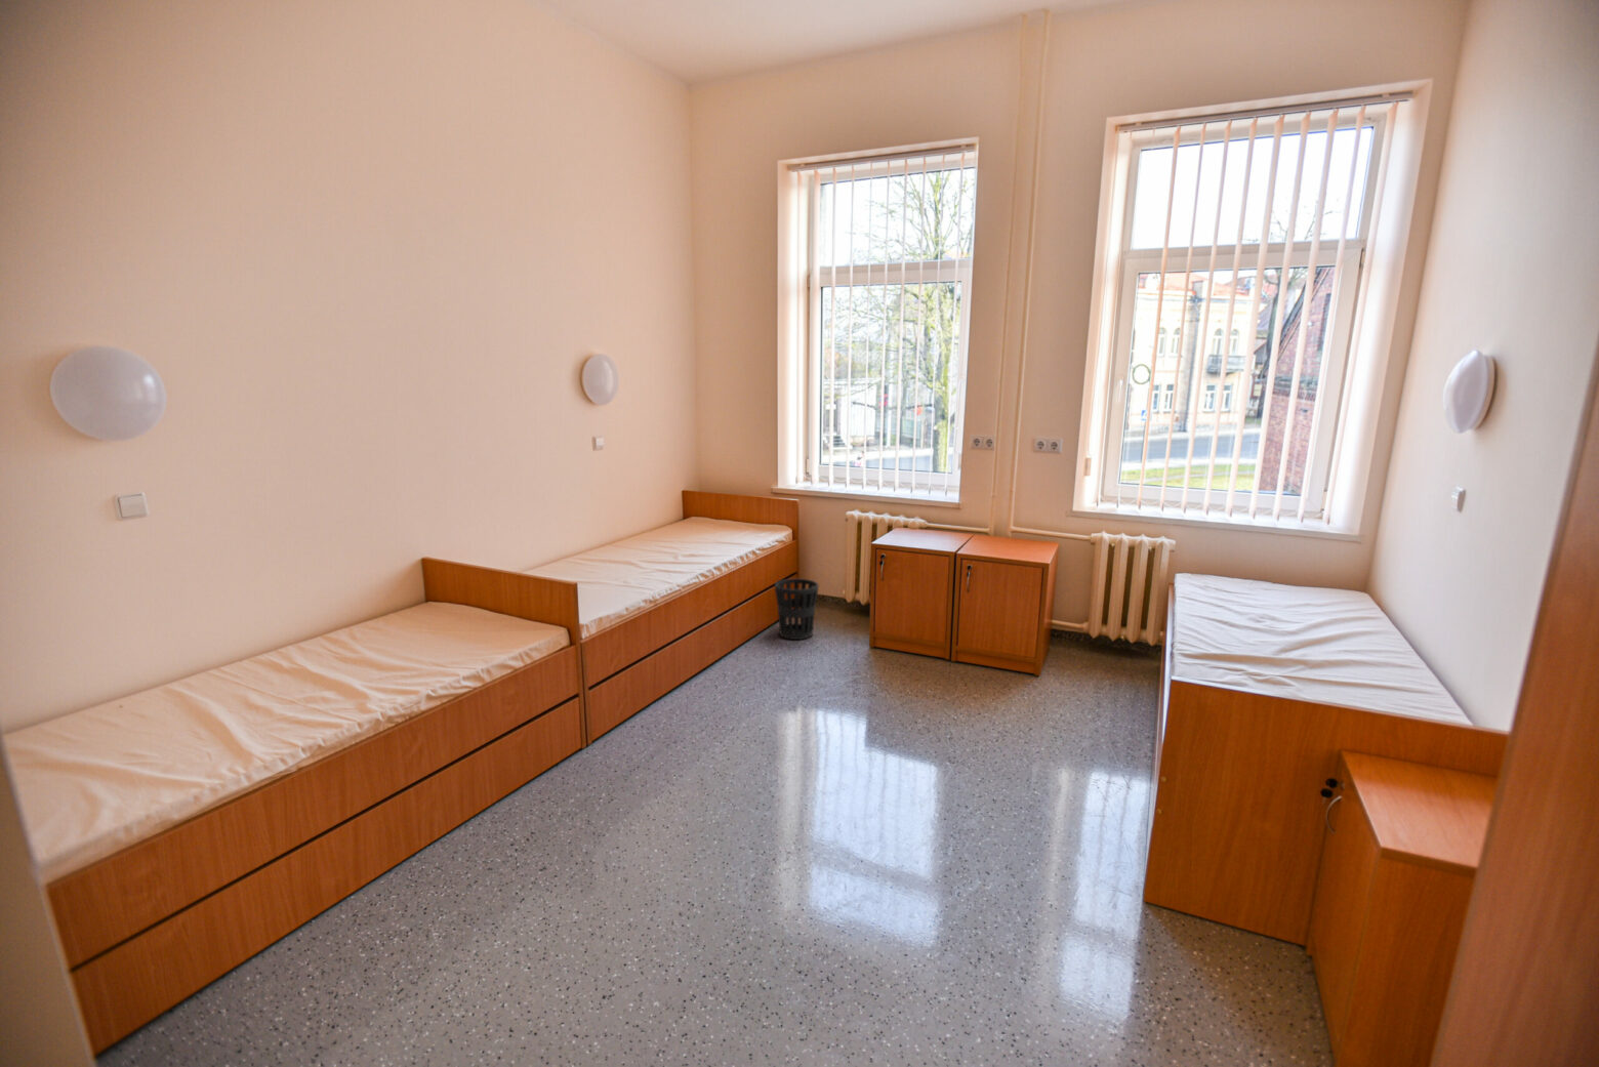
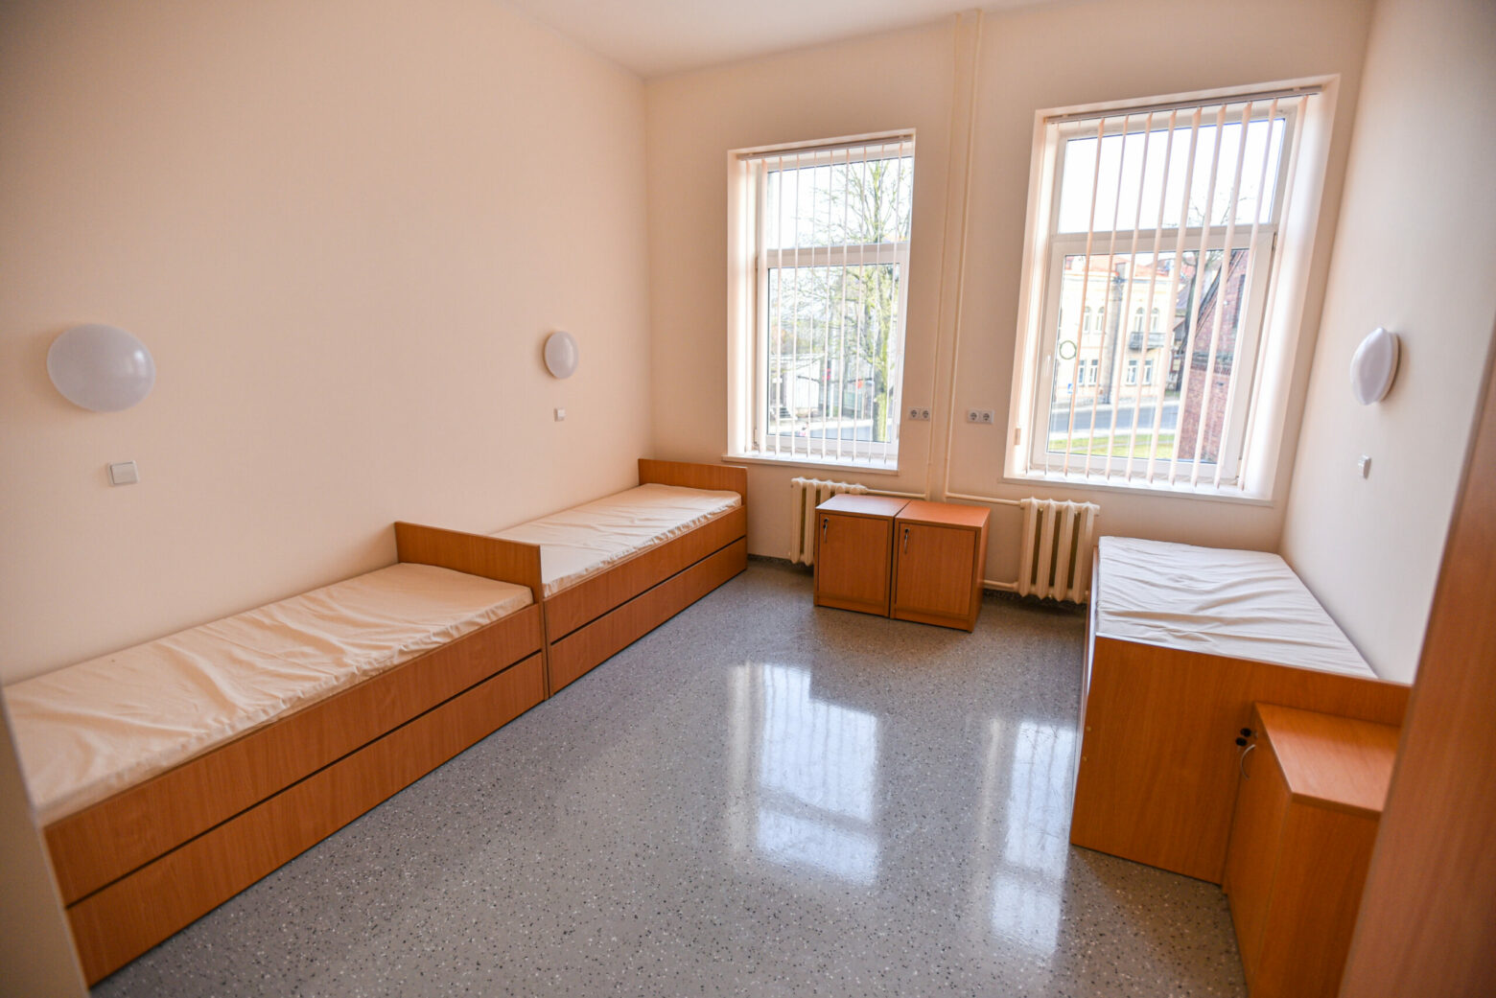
- wastebasket [774,578,820,641]
